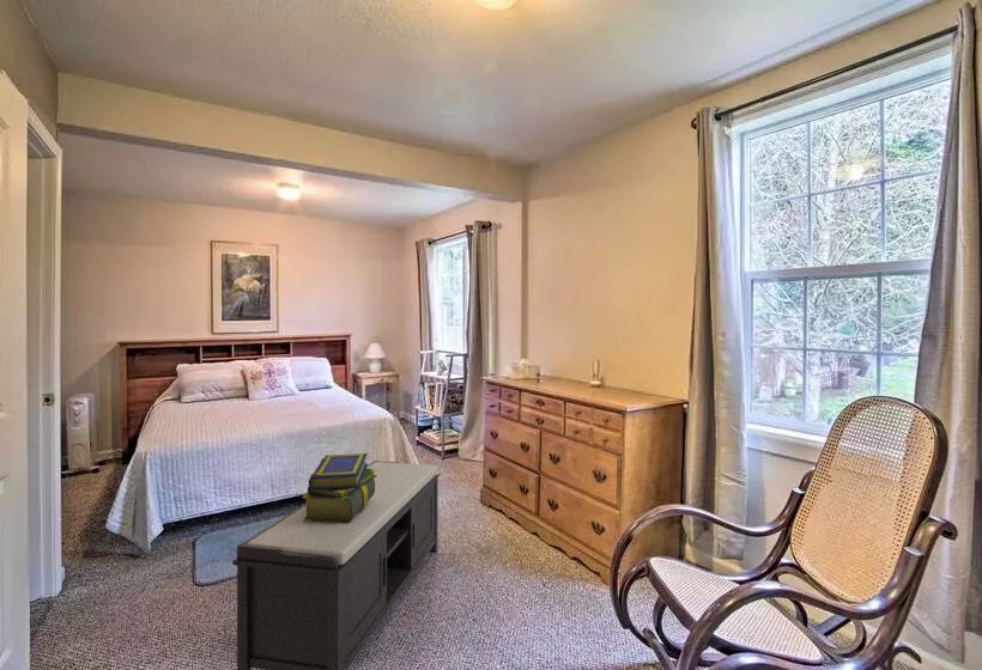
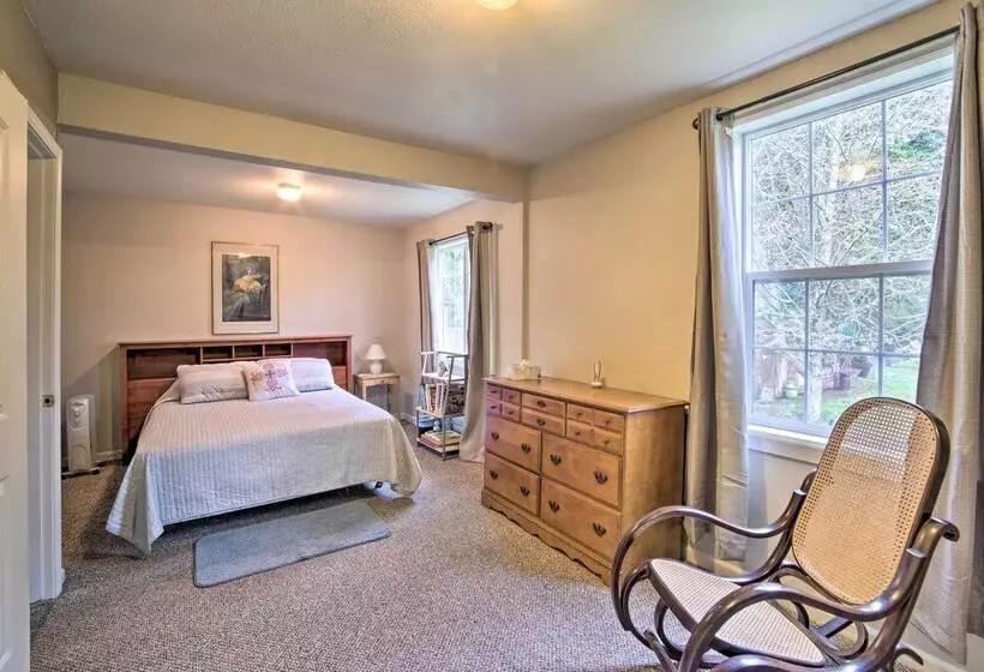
- bench [231,459,441,670]
- stack of books [302,452,377,523]
